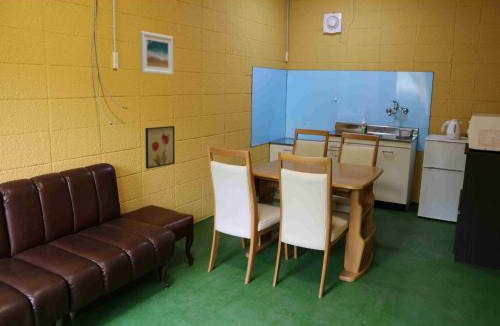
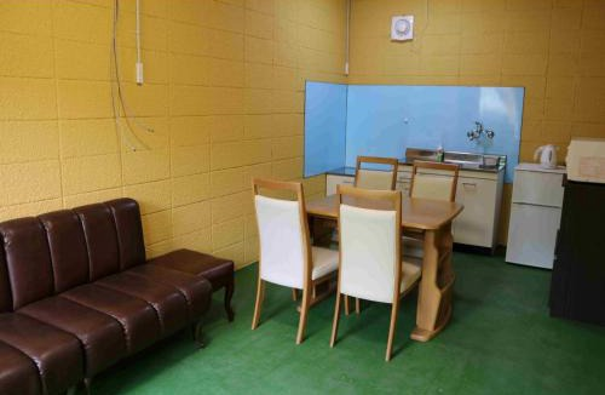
- wall art [144,125,176,170]
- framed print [139,30,174,76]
